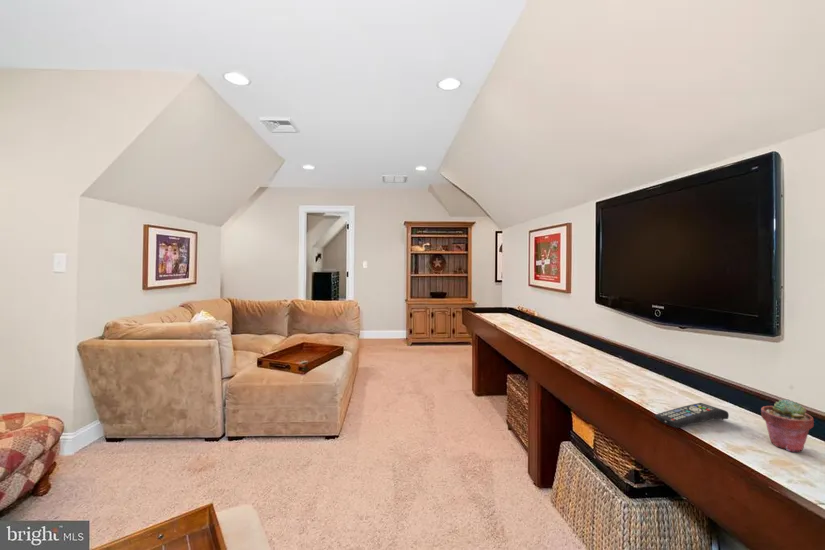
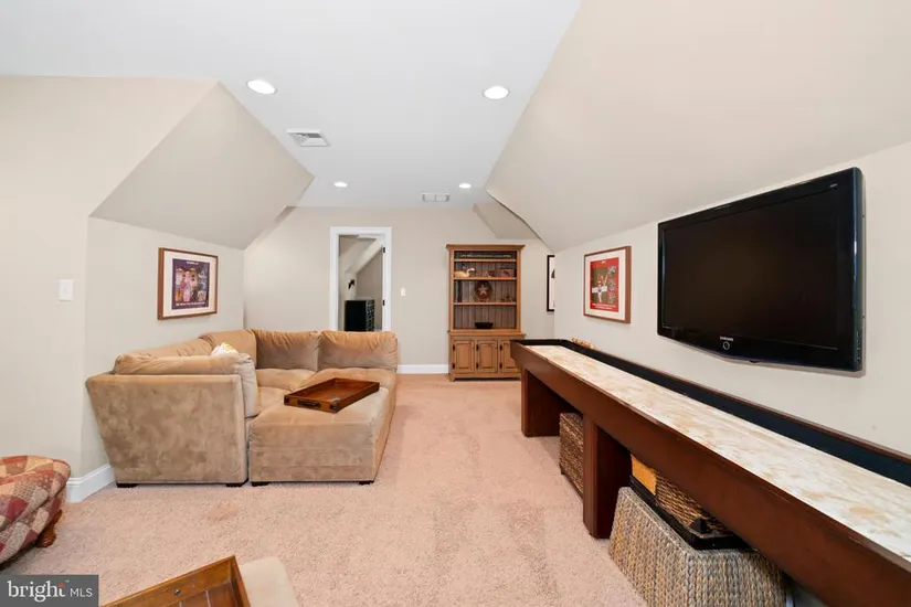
- remote control [654,402,730,429]
- potted succulent [760,398,815,453]
